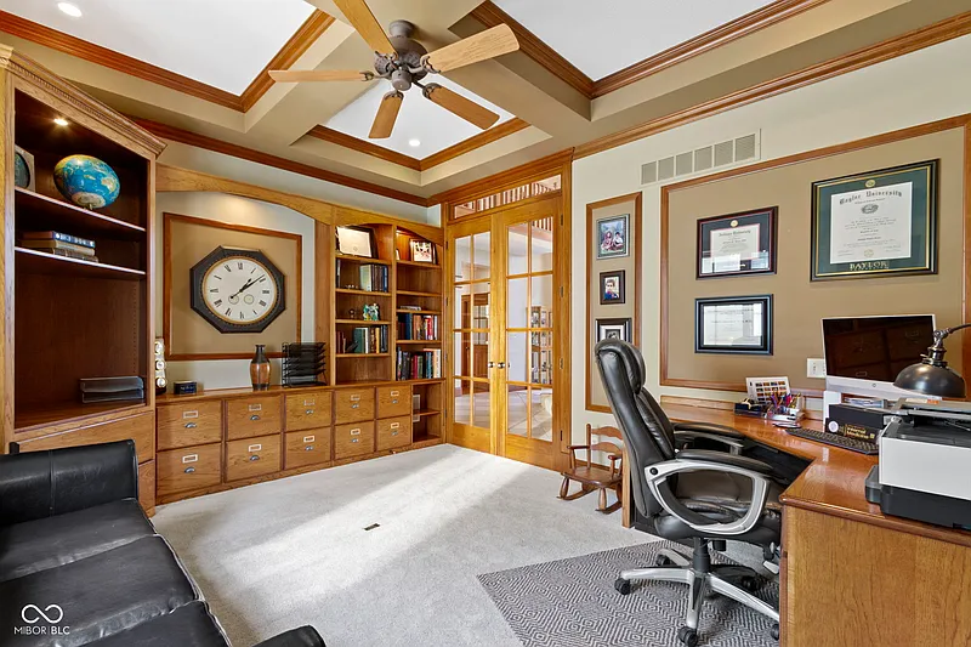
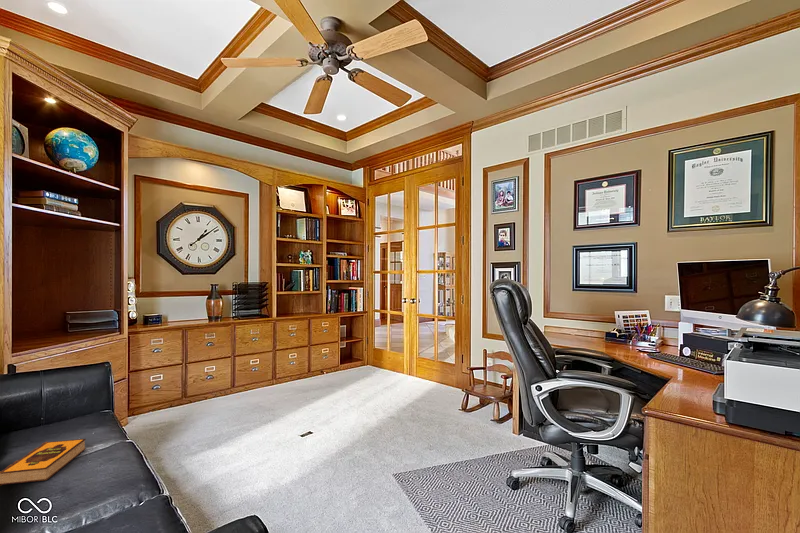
+ hardback book [0,438,87,486]
